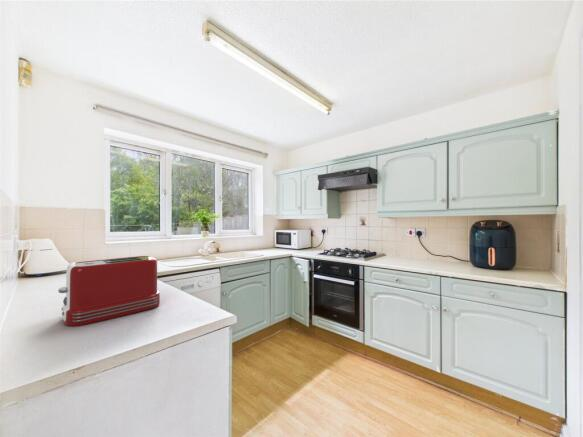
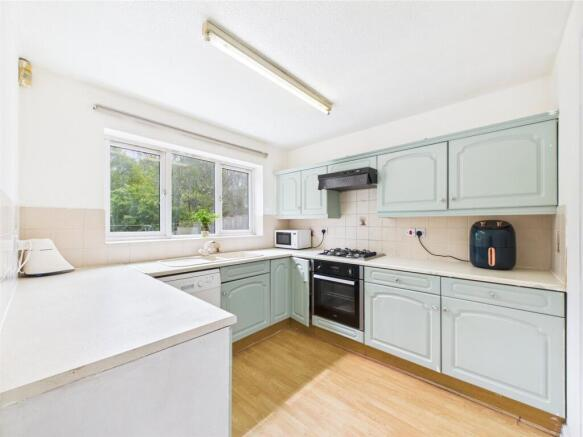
- toaster [57,255,161,327]
